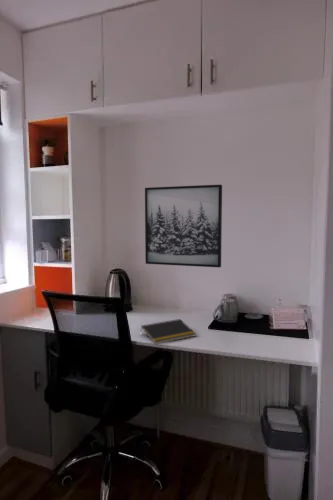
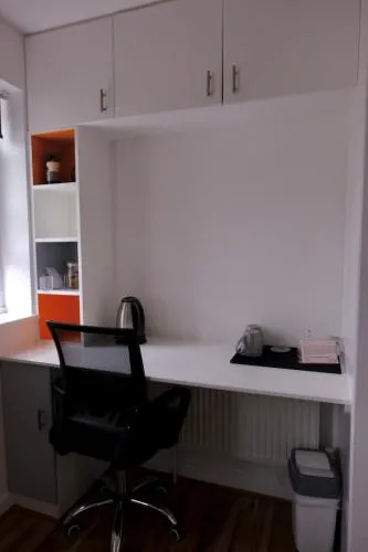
- wall art [144,184,223,268]
- notepad [140,318,197,345]
